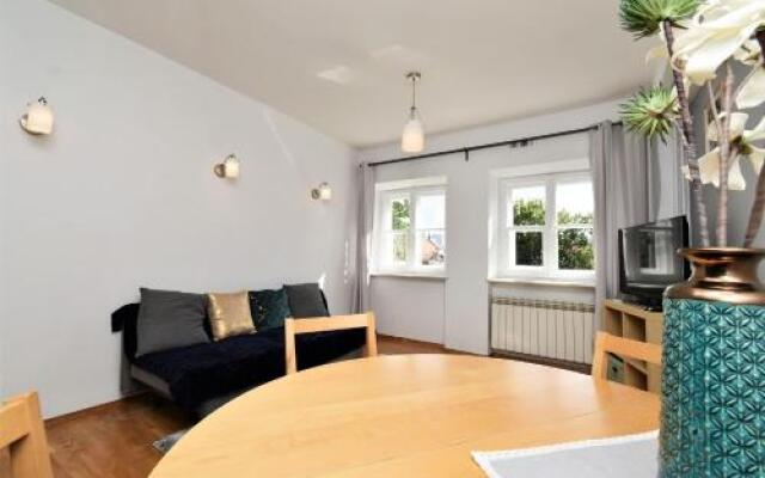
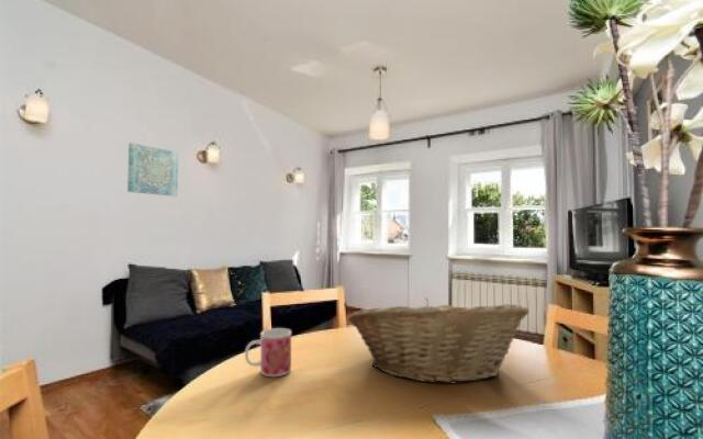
+ fruit basket [347,297,531,384]
+ wall art [126,142,179,198]
+ mug [244,327,292,378]
